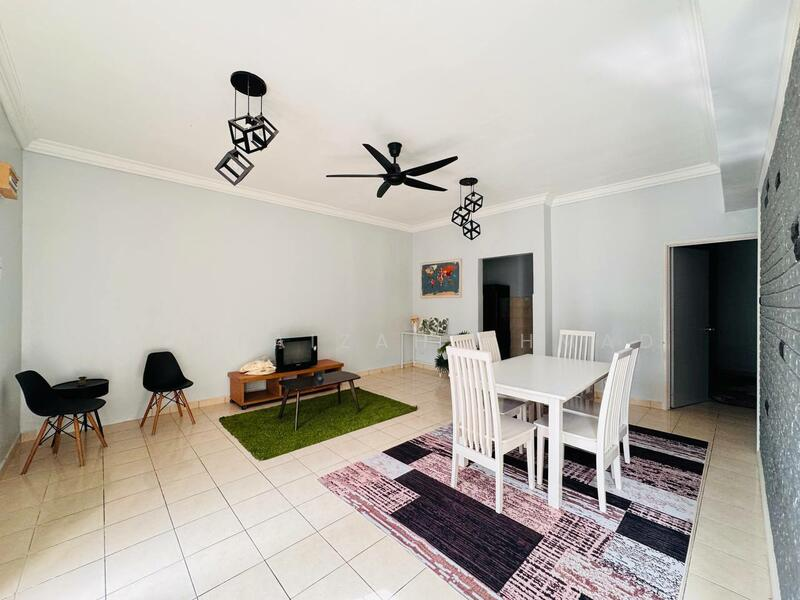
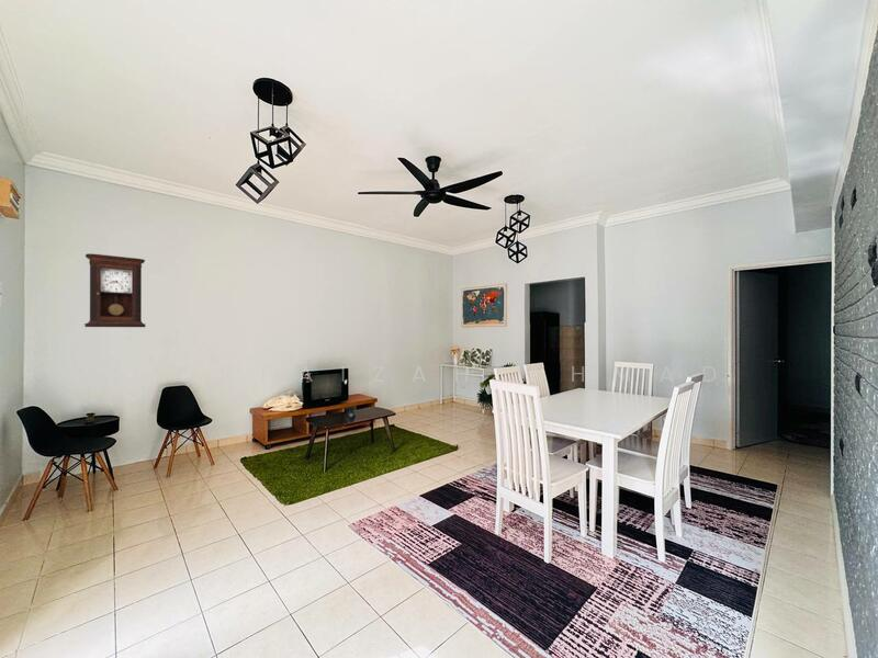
+ pendulum clock [83,252,147,328]
